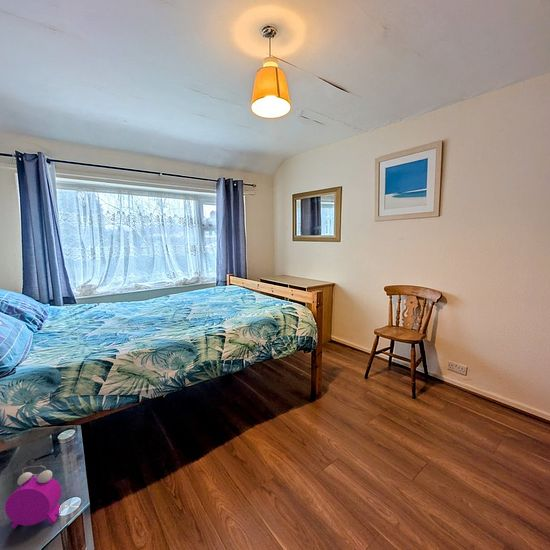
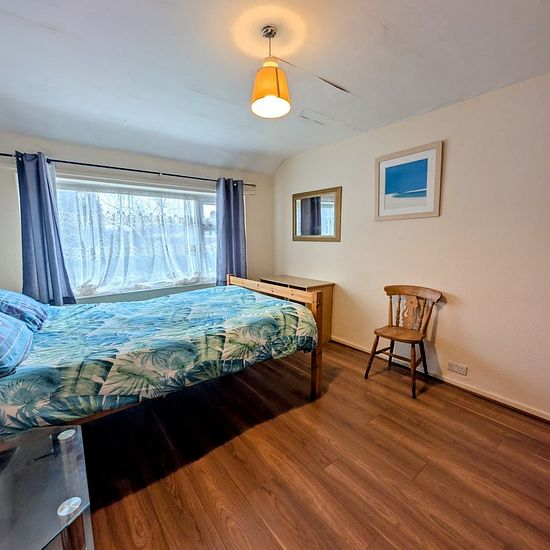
- alarm clock [4,464,62,529]
